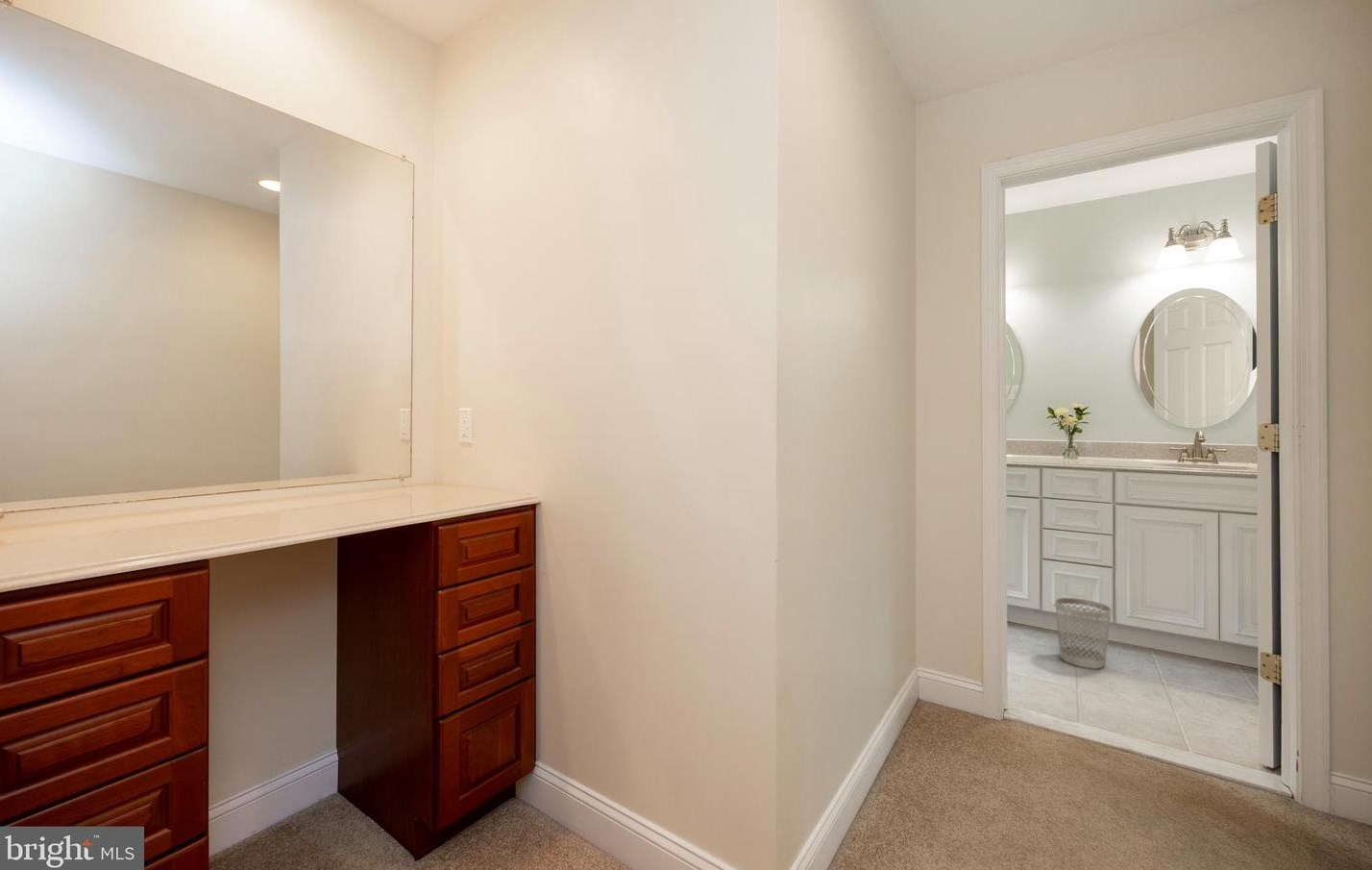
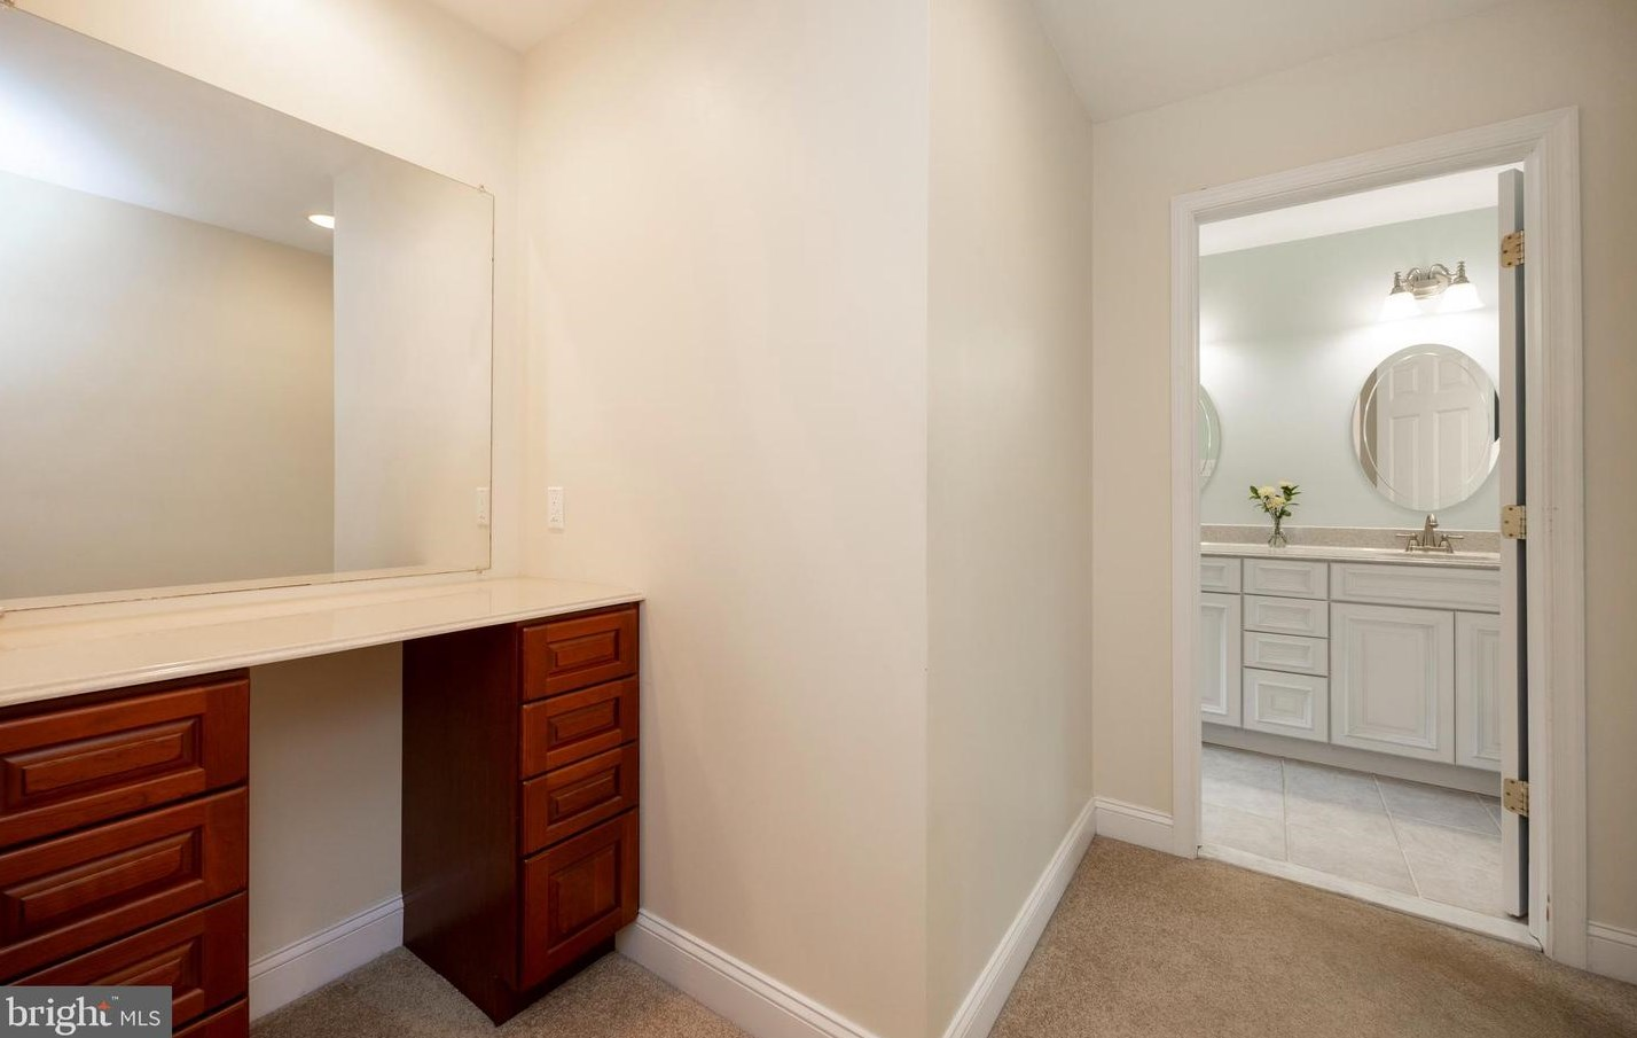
- wastebasket [1054,597,1113,670]
